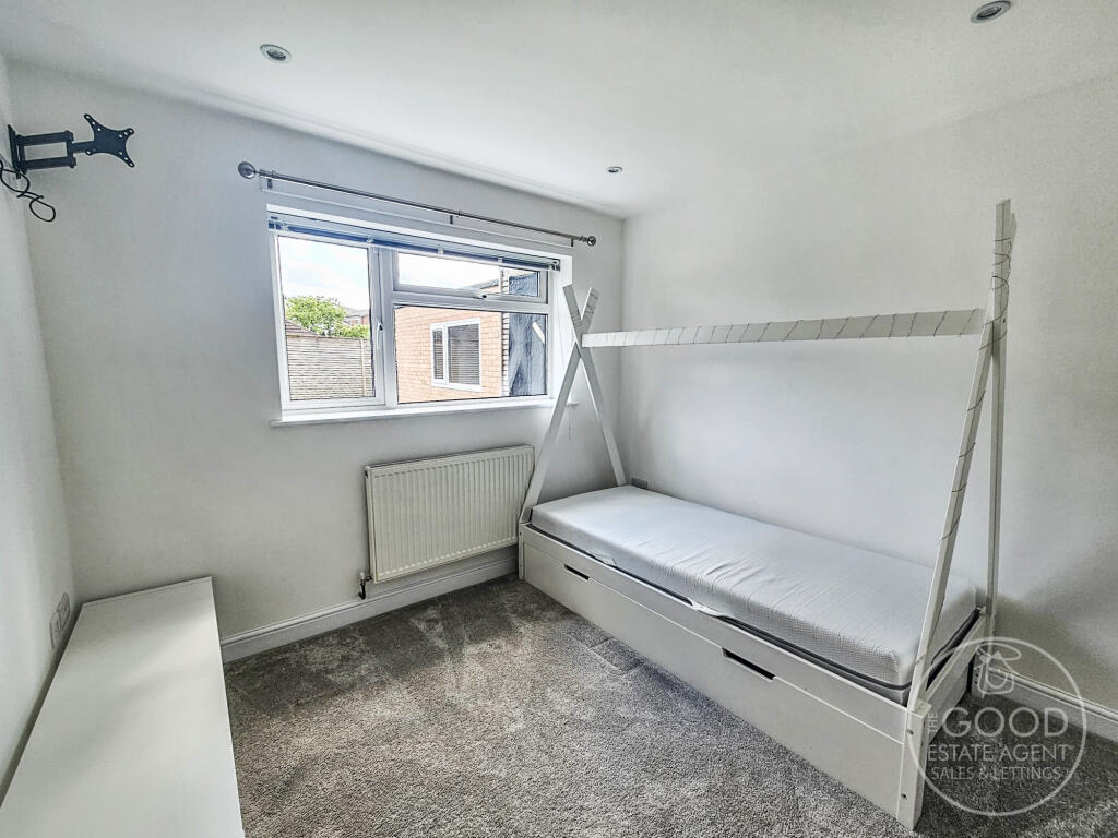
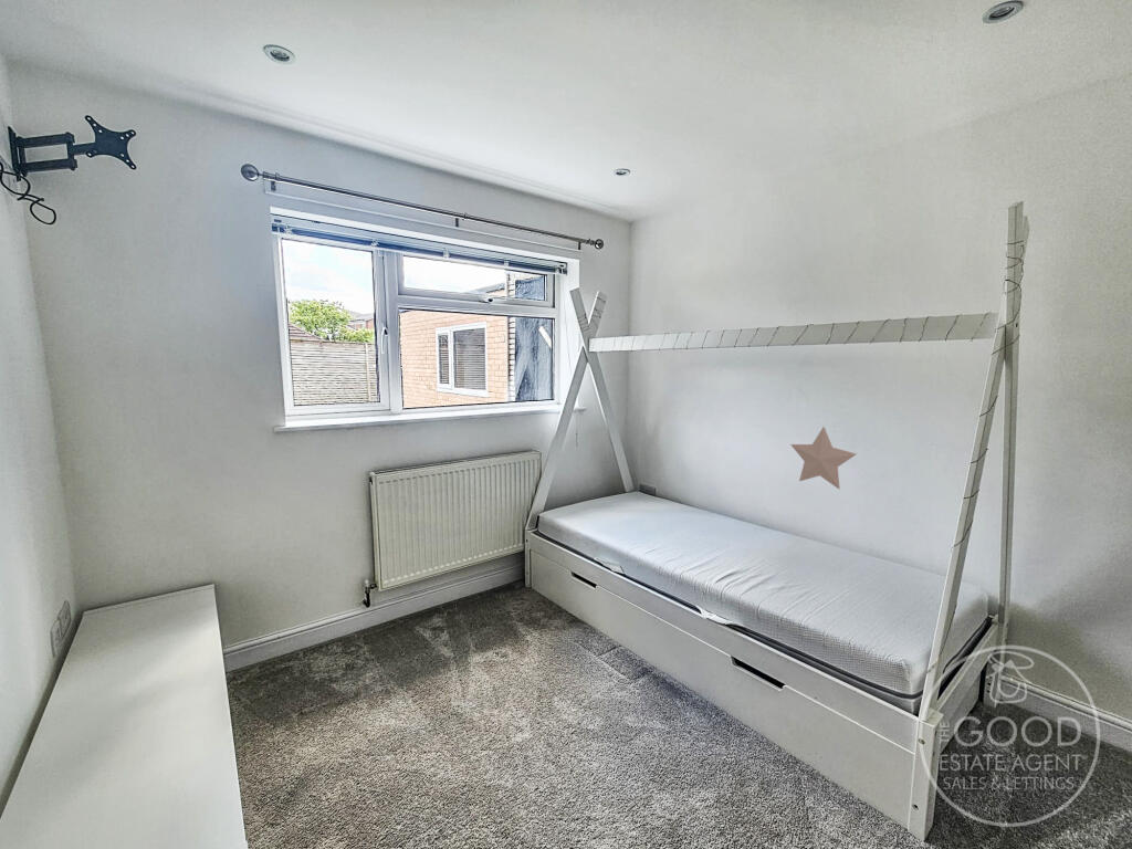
+ decorative star [789,426,857,491]
